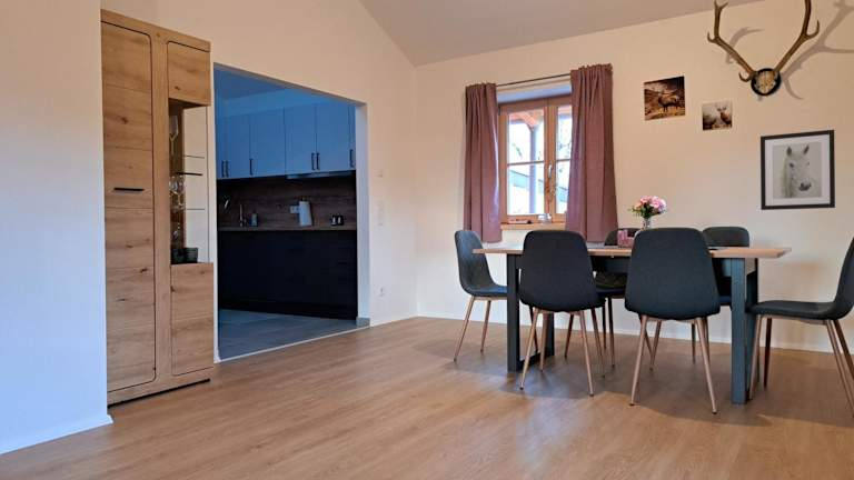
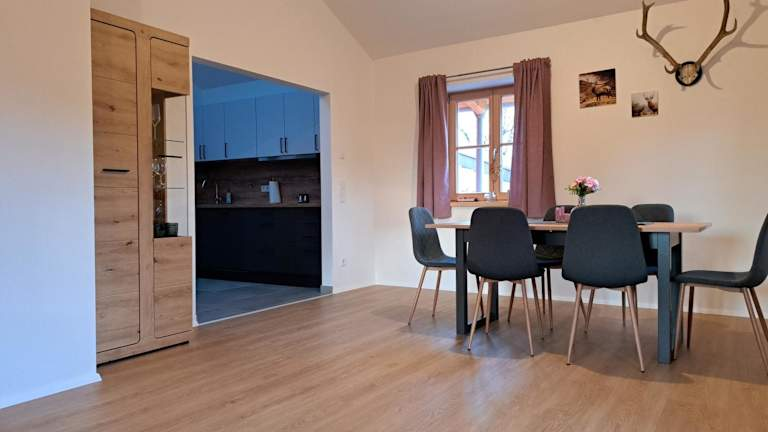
- wall art [759,129,836,211]
